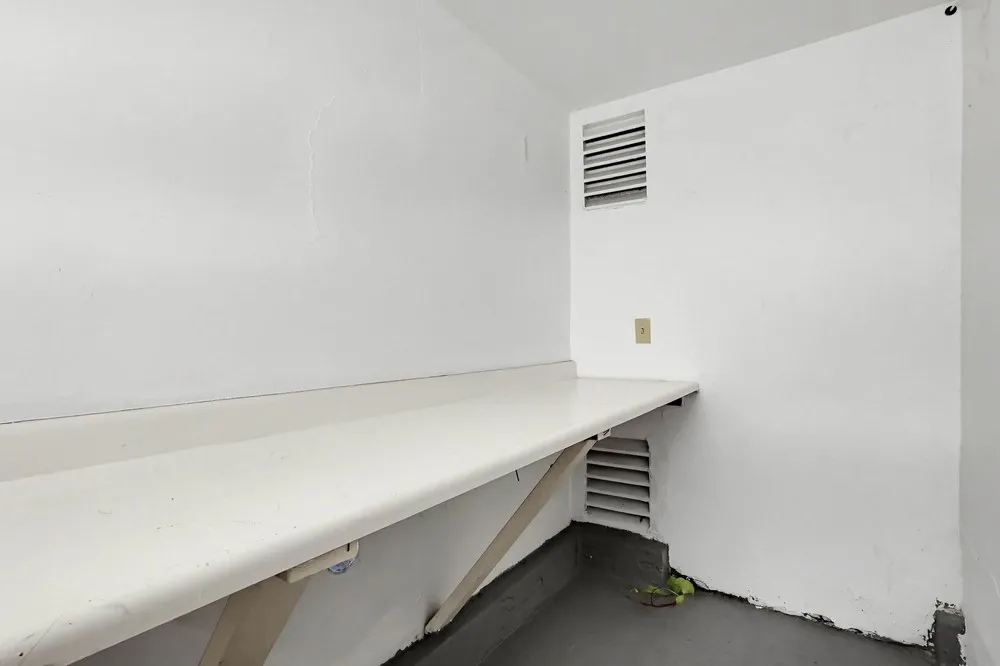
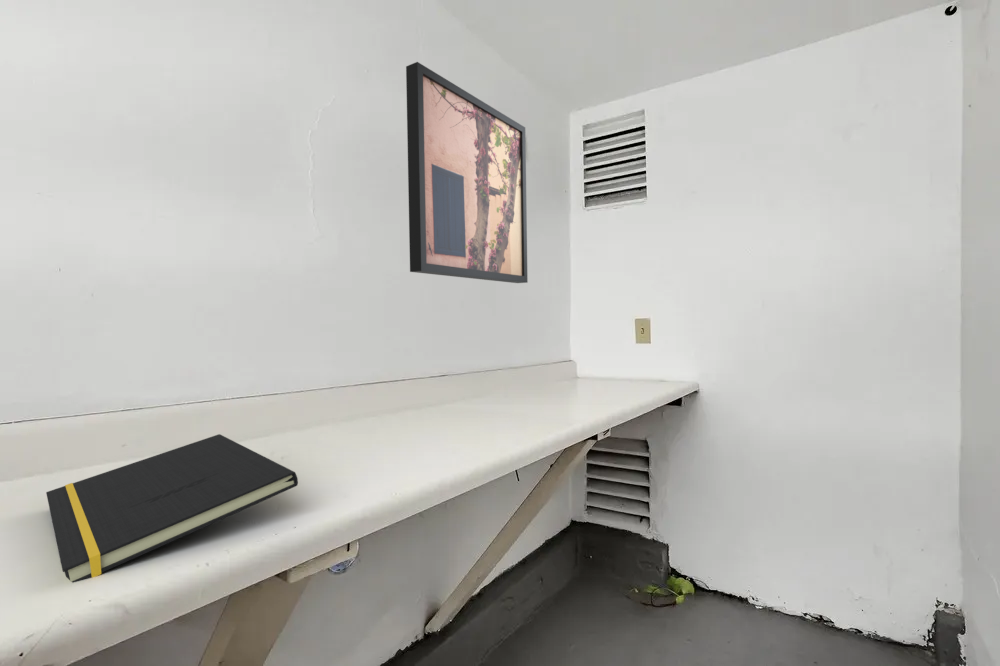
+ notepad [45,433,299,584]
+ wall art [405,61,529,284]
